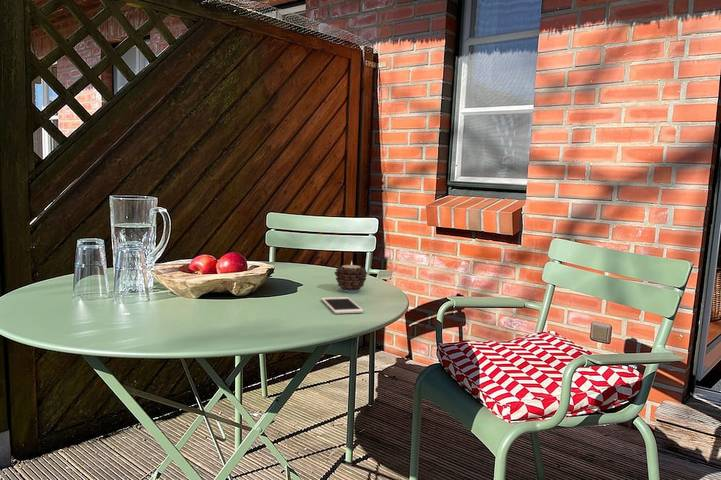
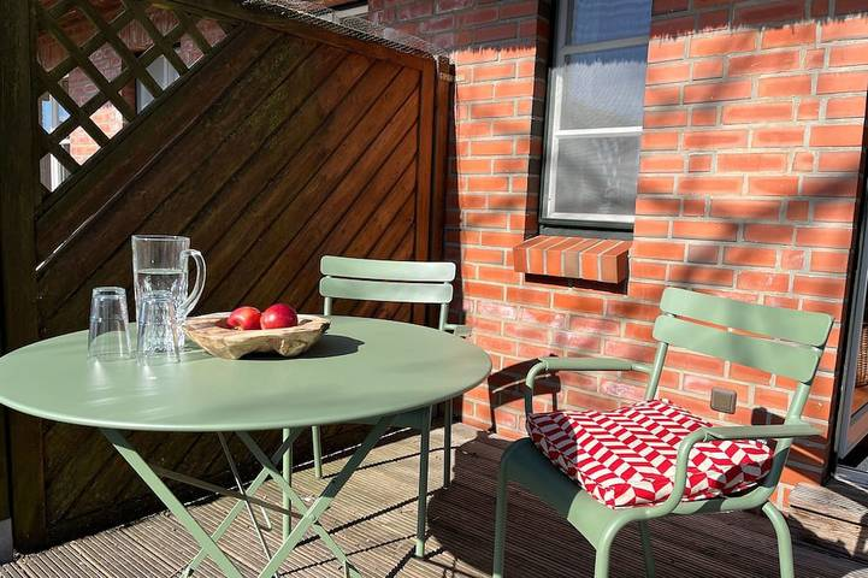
- candle [333,260,369,294]
- cell phone [320,296,364,315]
